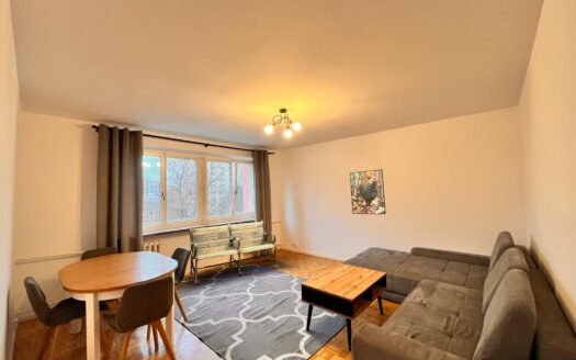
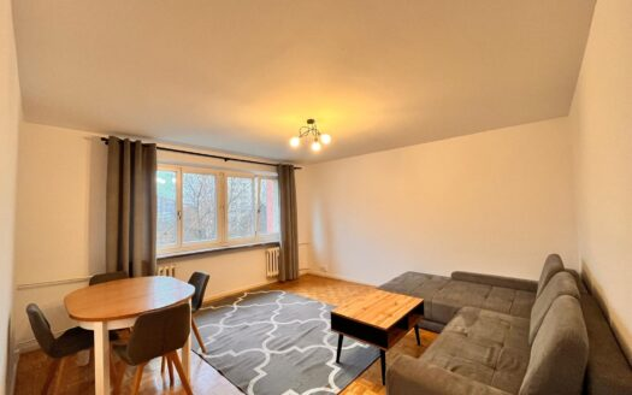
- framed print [349,168,387,215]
- bench [189,220,280,285]
